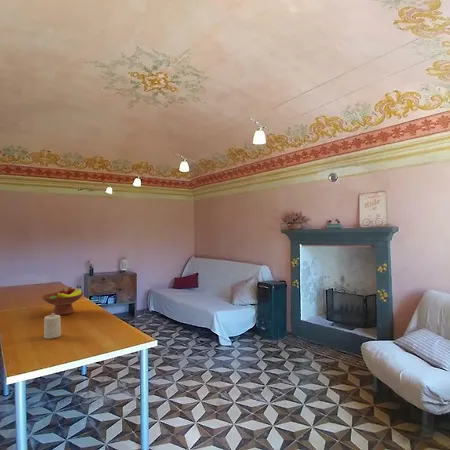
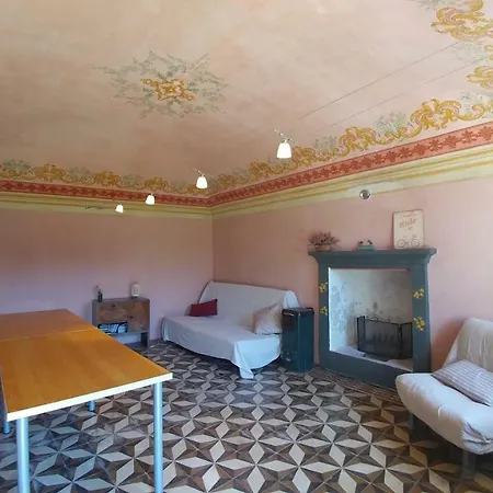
- candle [43,312,62,340]
- fruit bowl [40,285,85,316]
